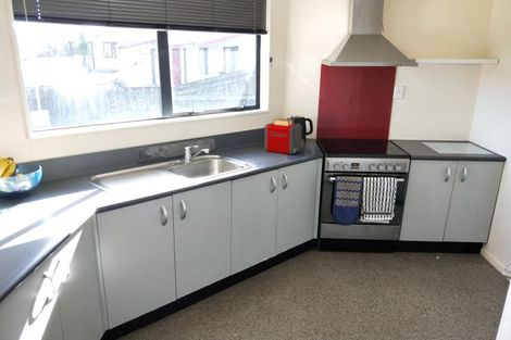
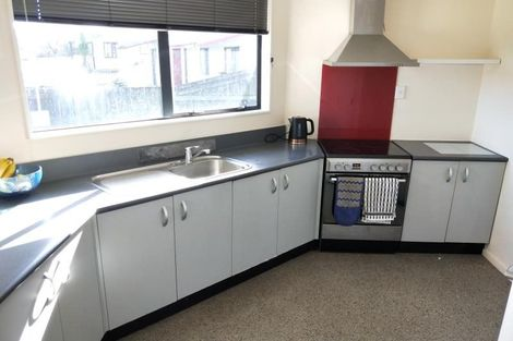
- toaster [263,117,303,155]
